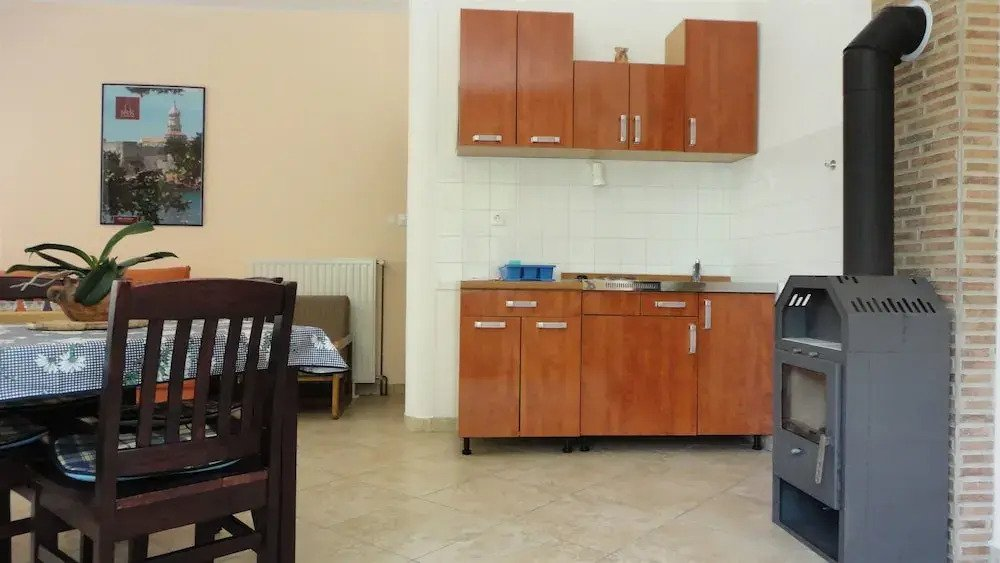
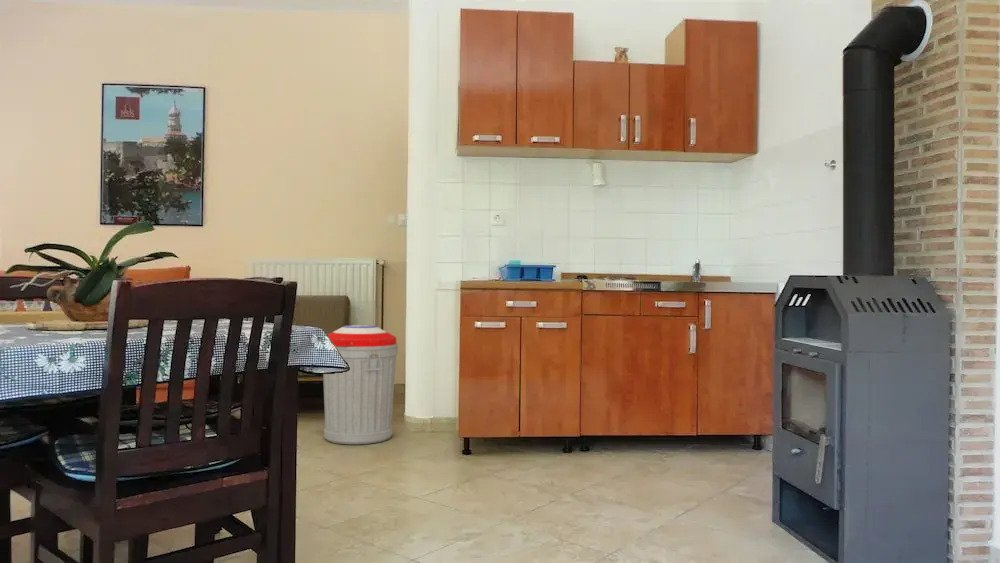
+ trash can [322,324,399,445]
